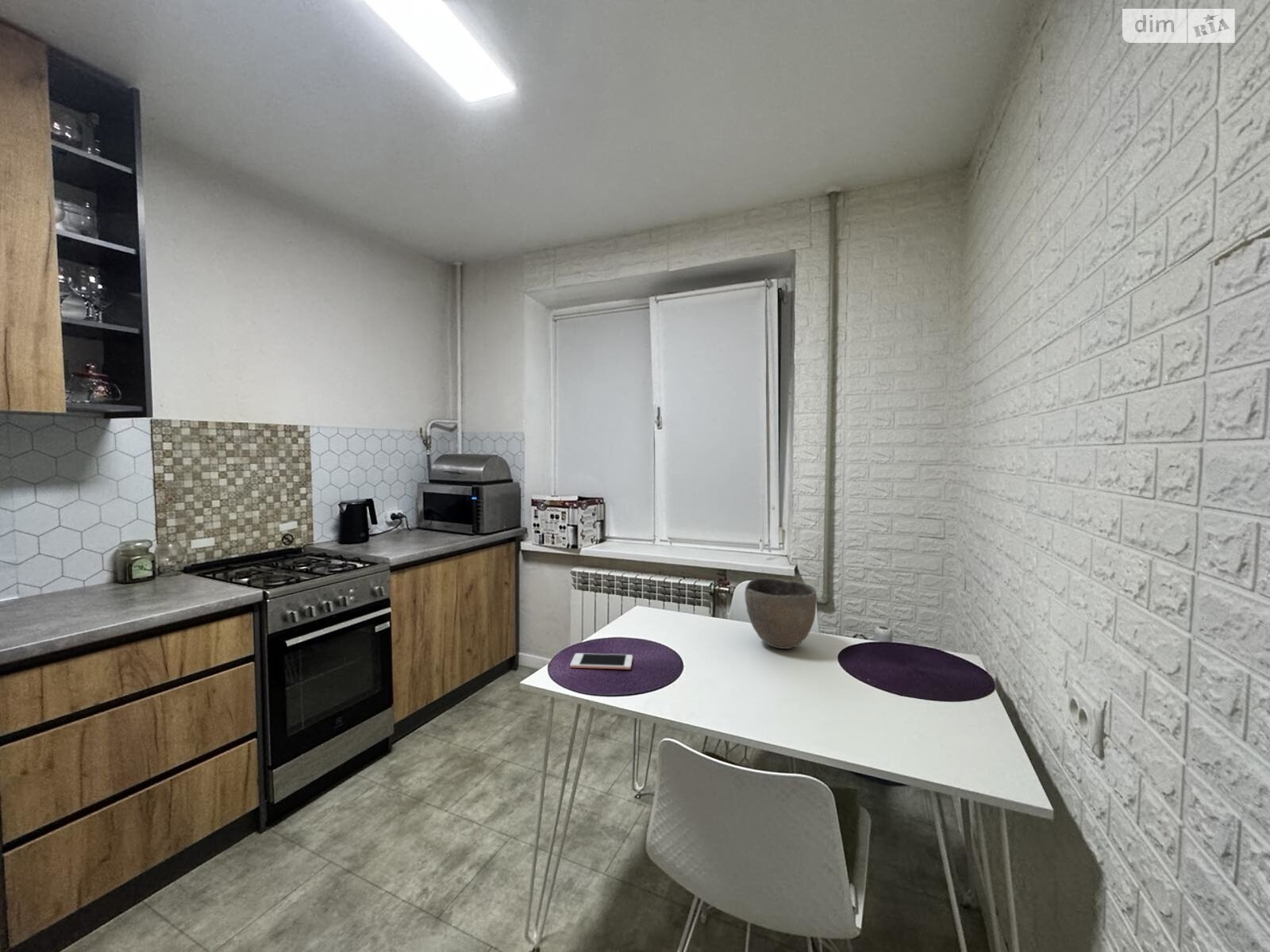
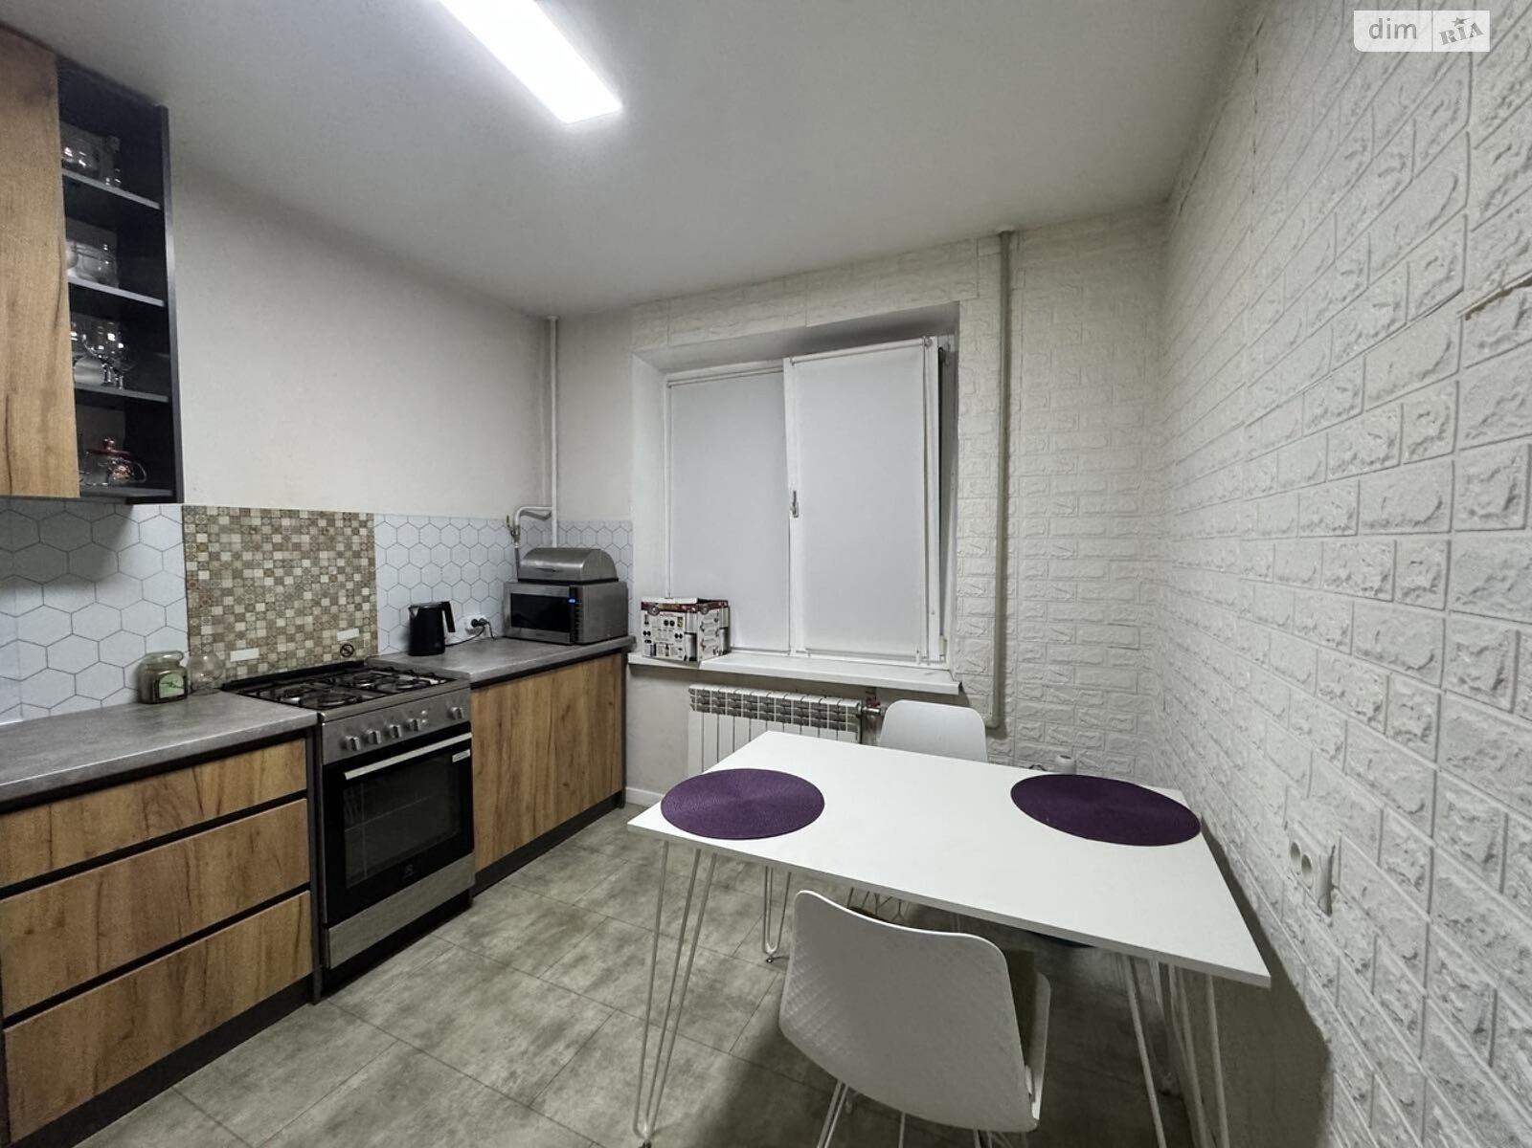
- cell phone [569,652,633,670]
- bowl [744,578,818,650]
